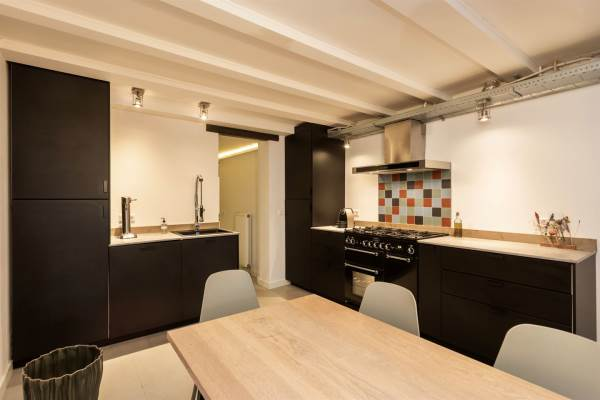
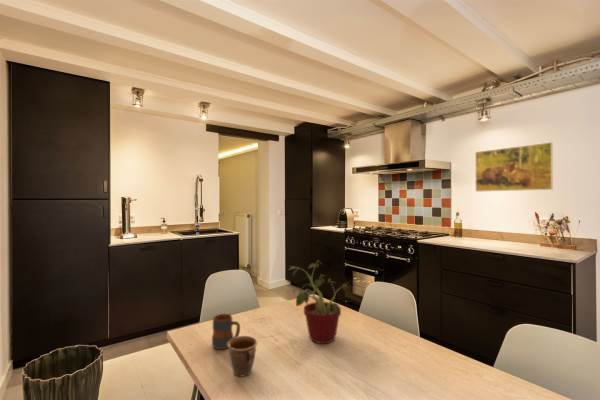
+ potted plant [286,259,349,345]
+ mug [227,335,259,378]
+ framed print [474,141,554,193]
+ mug [211,313,241,350]
